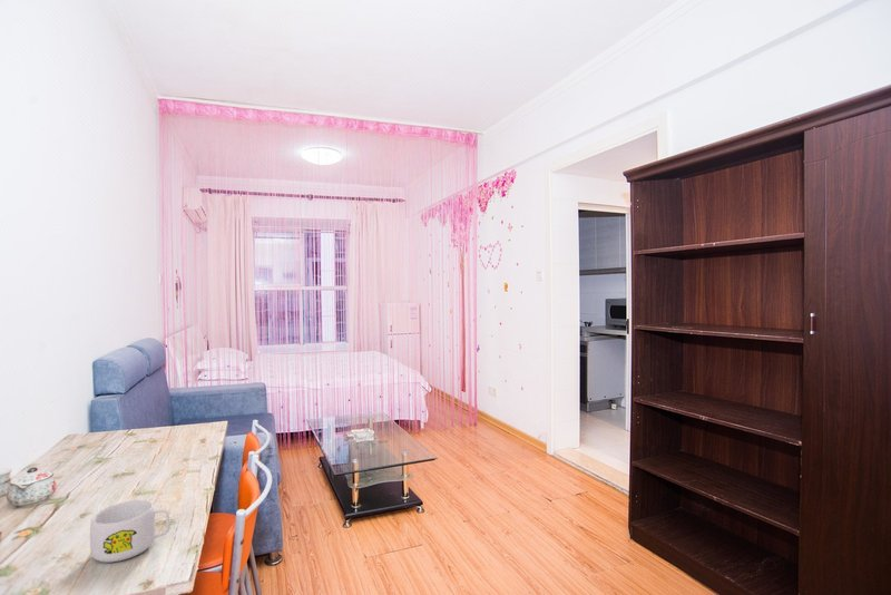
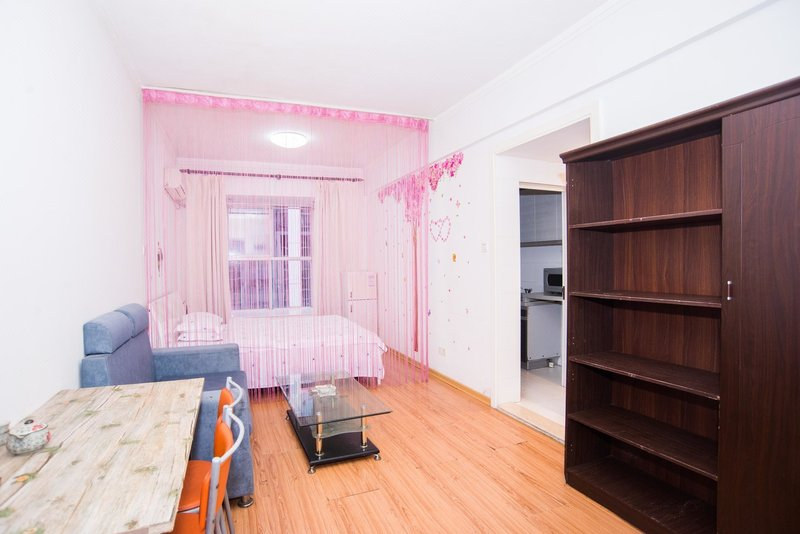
- mug [89,499,170,564]
